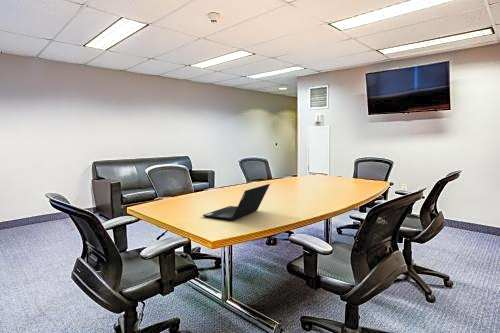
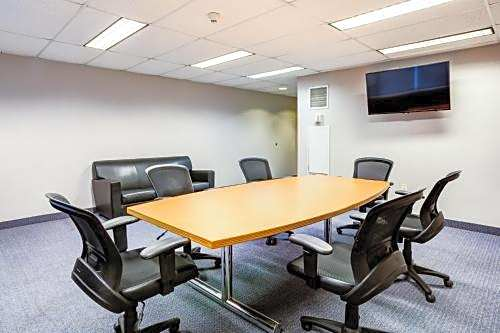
- laptop computer [202,183,271,222]
